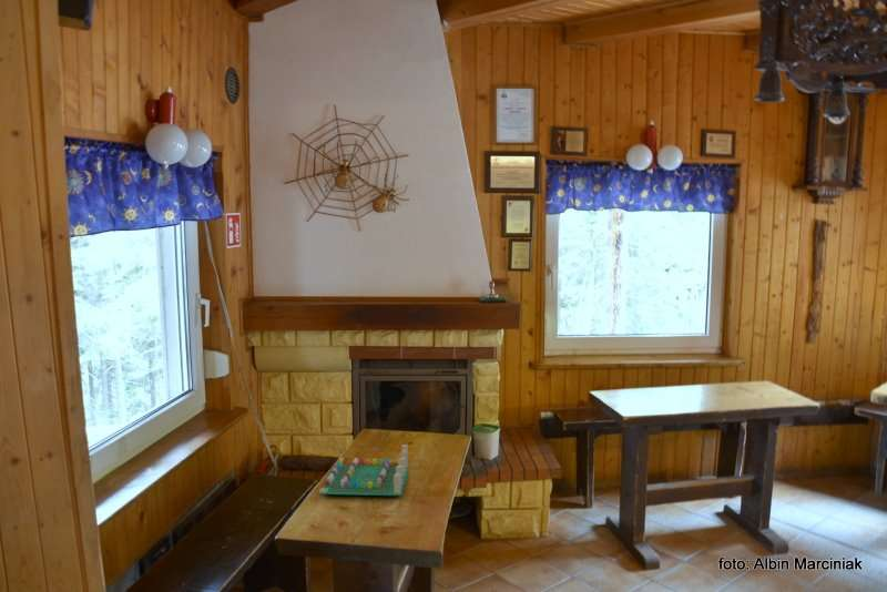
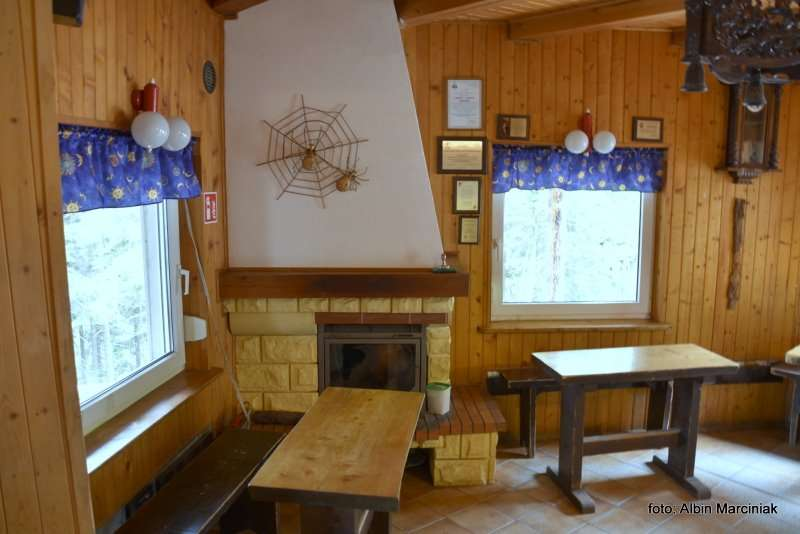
- board game [318,443,410,497]
